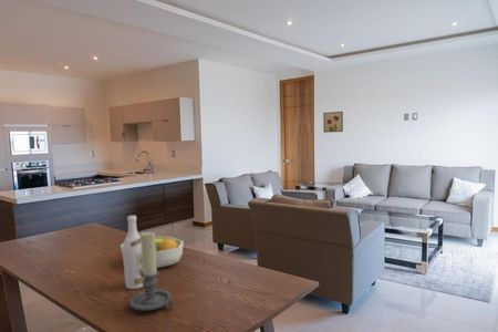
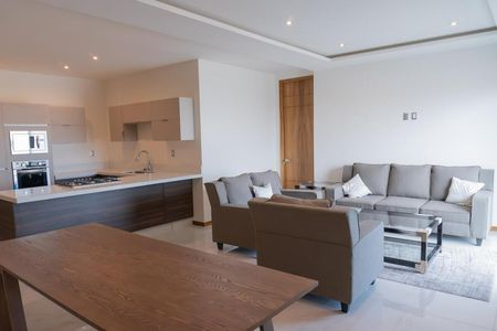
- wall art [322,111,344,134]
- fruit bowl [120,235,185,269]
- wine bottle [122,215,145,290]
- candle holder [128,230,175,312]
